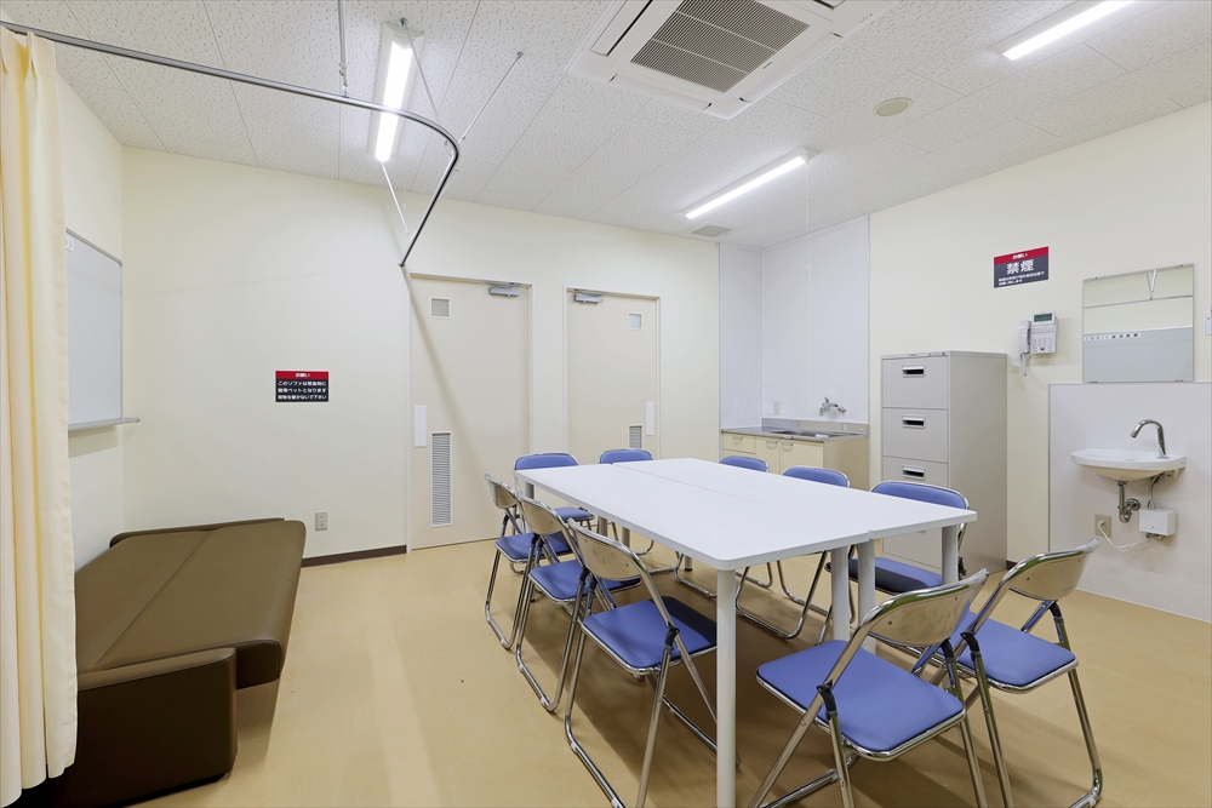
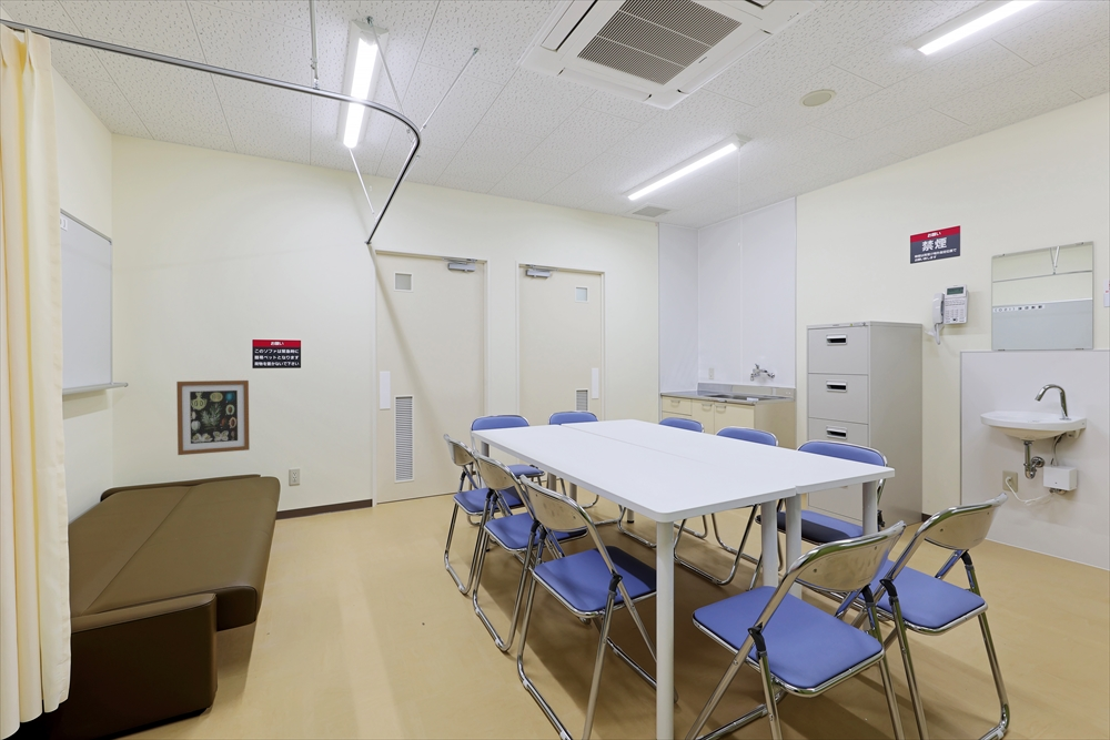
+ wall art [175,379,251,456]
